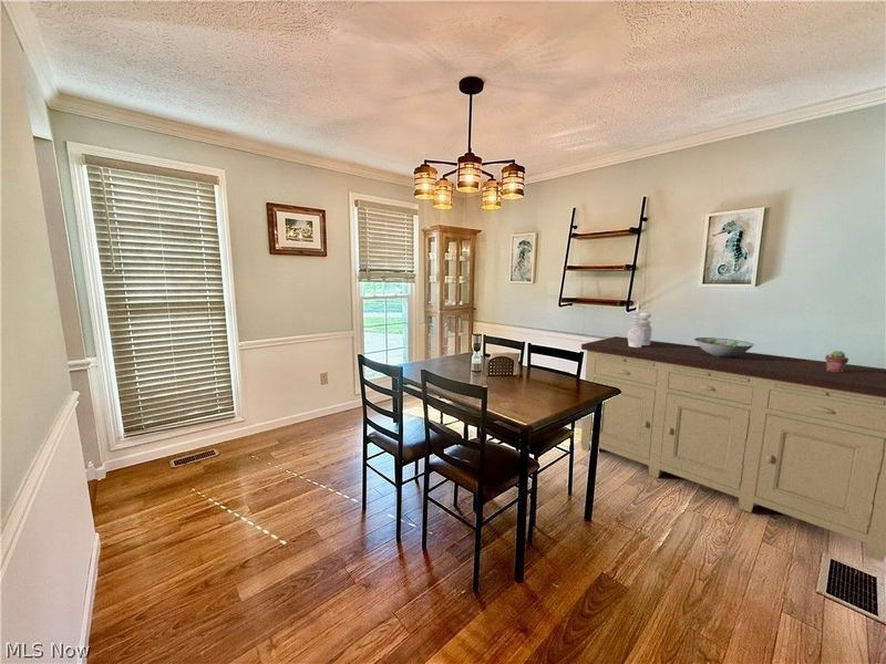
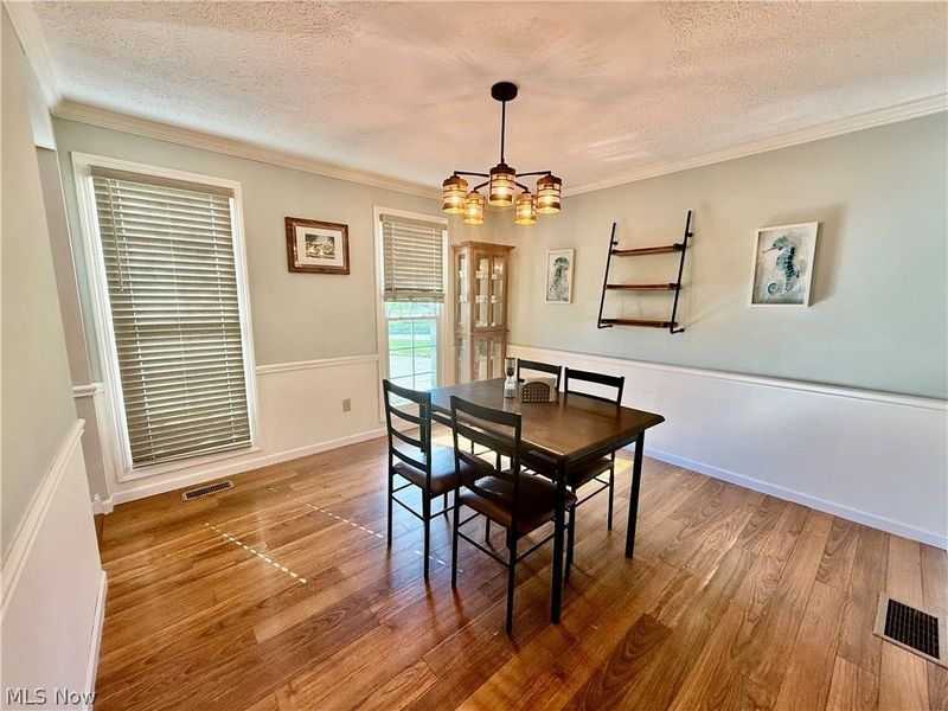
- potted succulent [824,350,849,372]
- decorative vase [627,301,653,347]
- decorative bowl [693,336,755,357]
- sideboard [580,335,886,563]
